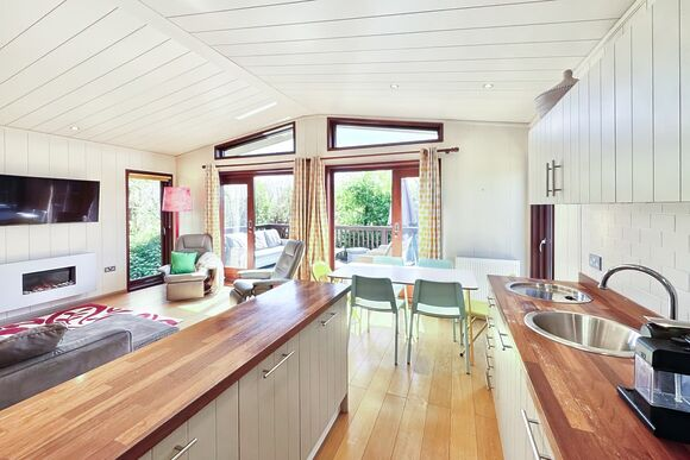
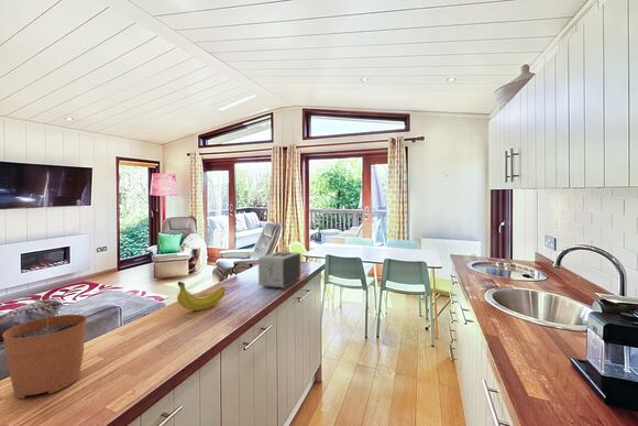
+ plant pot [1,298,88,400]
+ toaster [257,251,301,290]
+ fruit [176,281,227,312]
